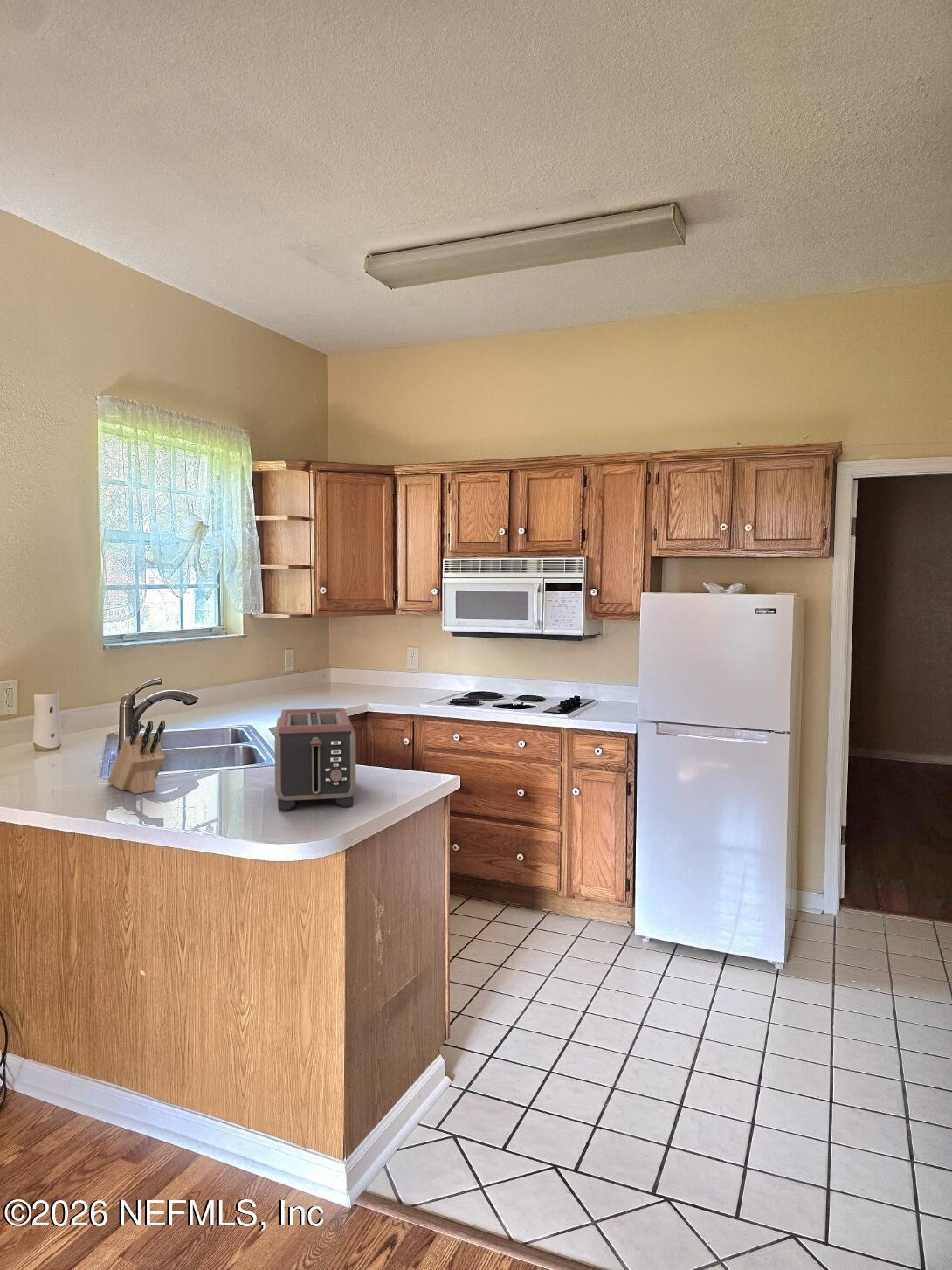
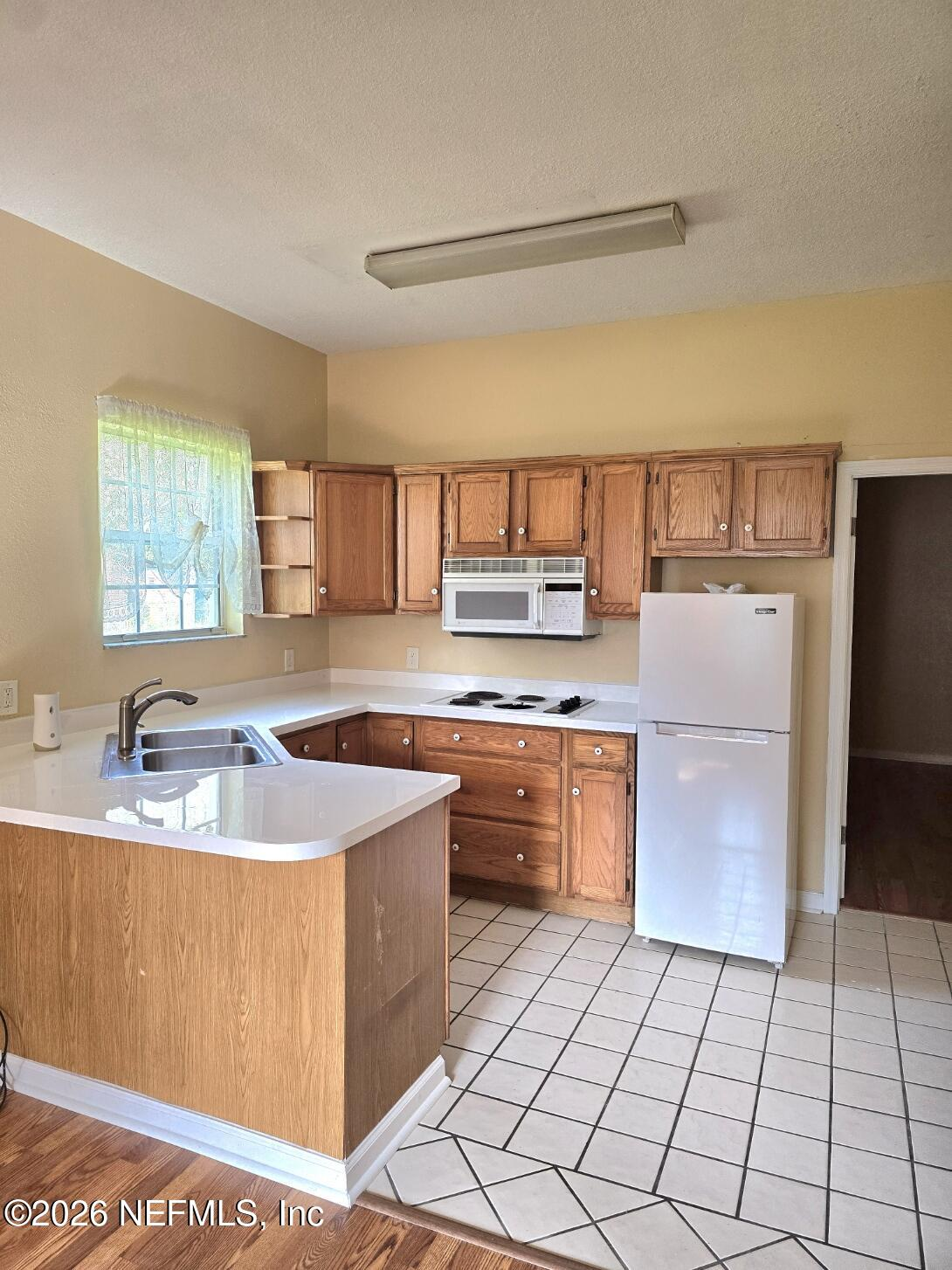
- toaster [274,707,356,811]
- knife block [107,720,166,795]
